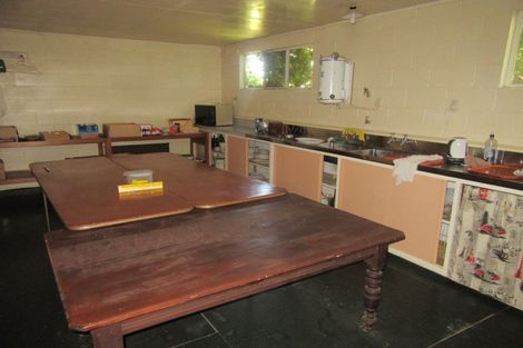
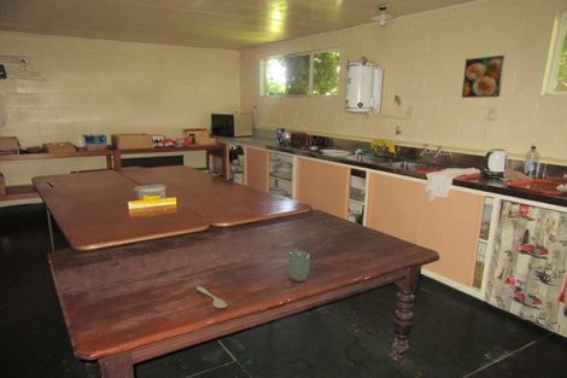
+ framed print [461,54,507,99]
+ cup [287,250,311,283]
+ spoon [195,285,228,309]
